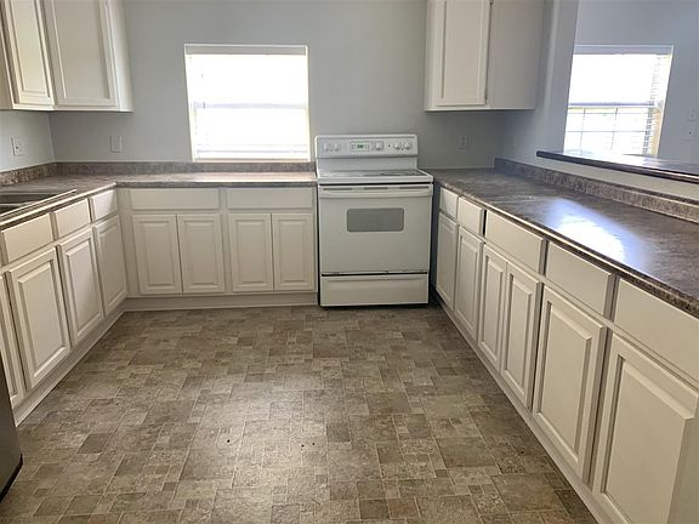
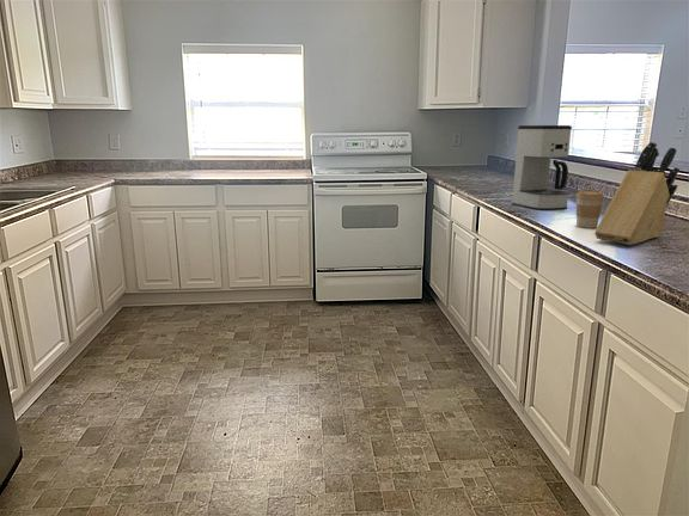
+ coffee cup [574,189,605,229]
+ knife block [593,141,682,246]
+ coffee maker [511,124,573,210]
